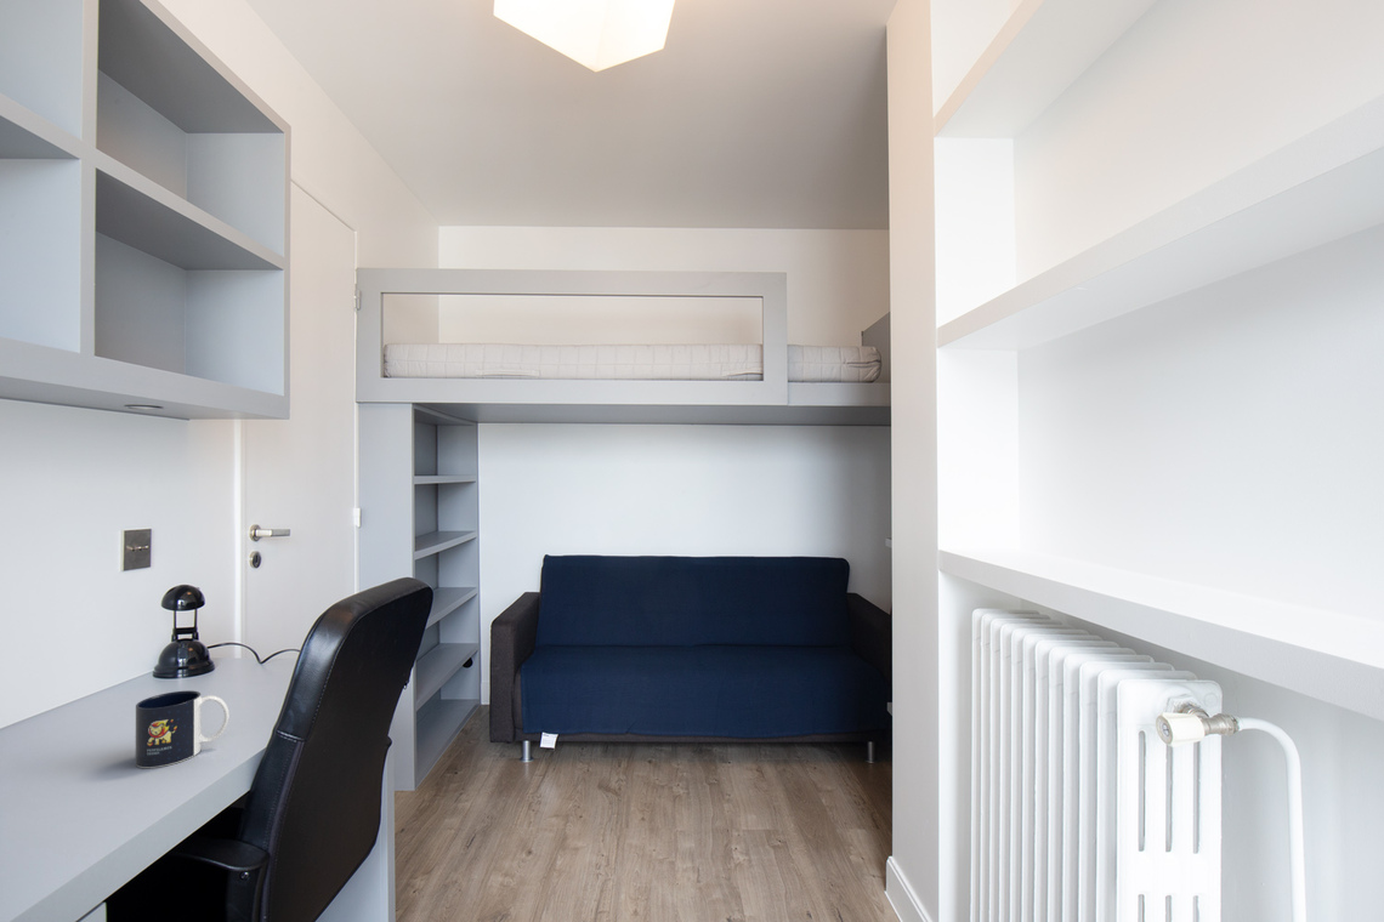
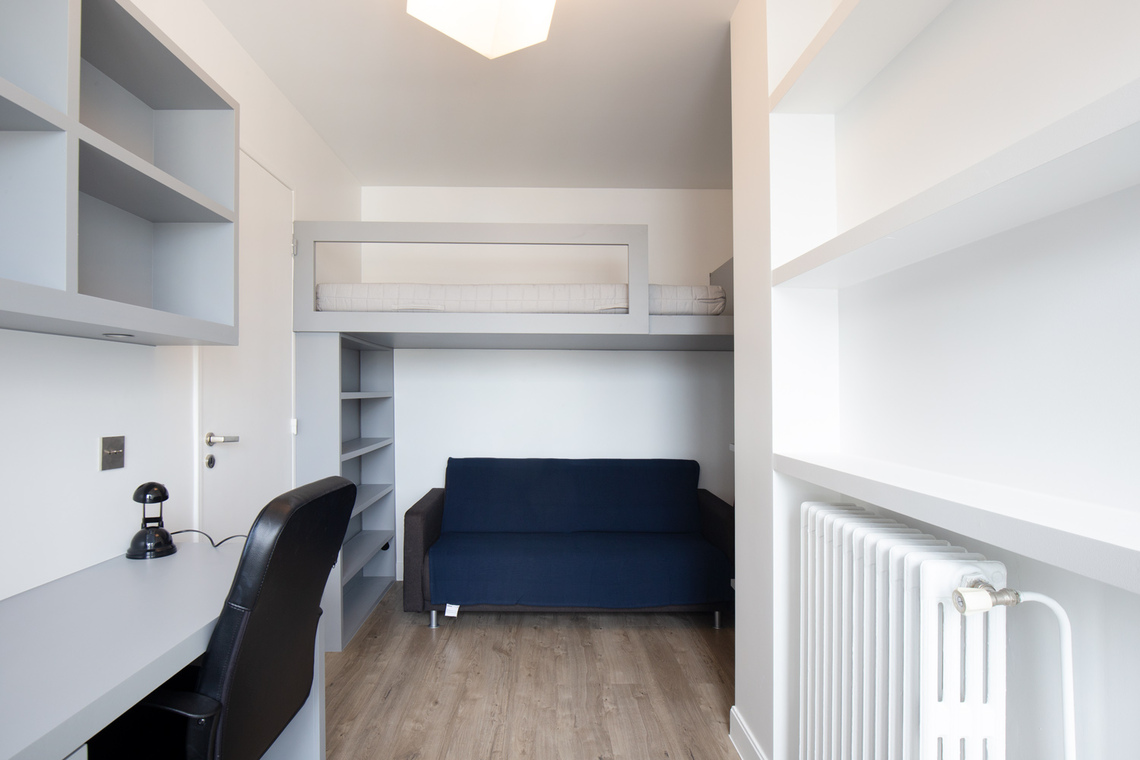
- mug [135,689,231,769]
